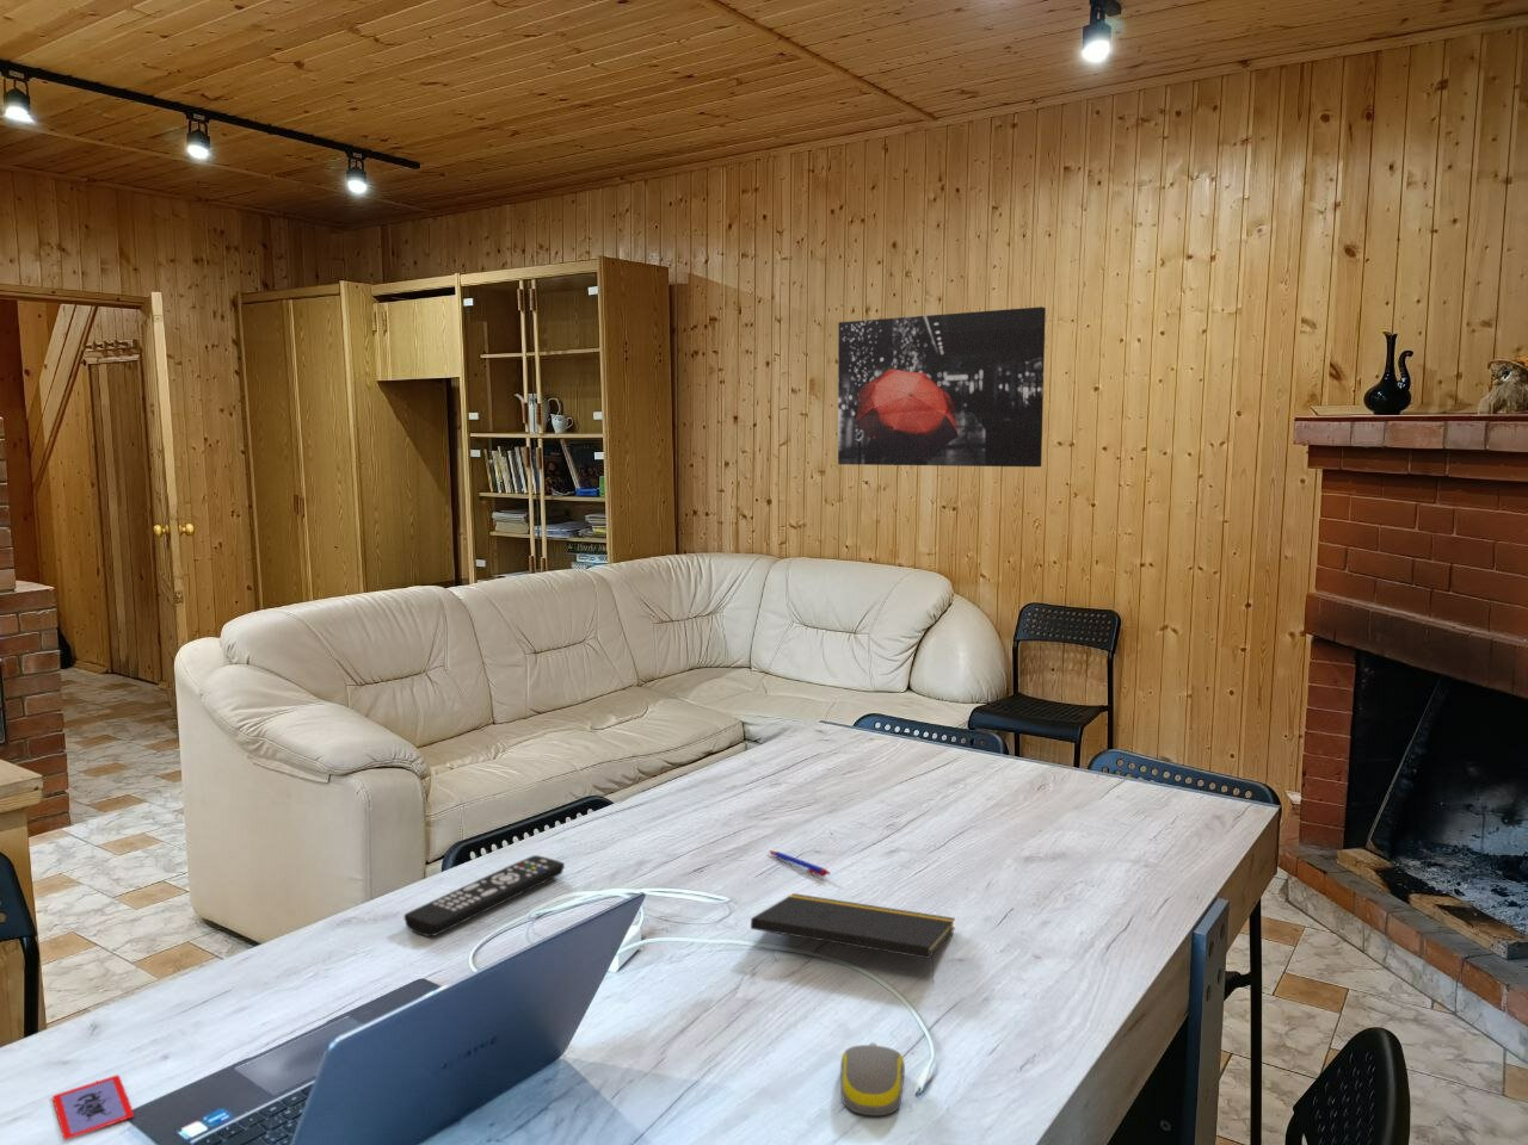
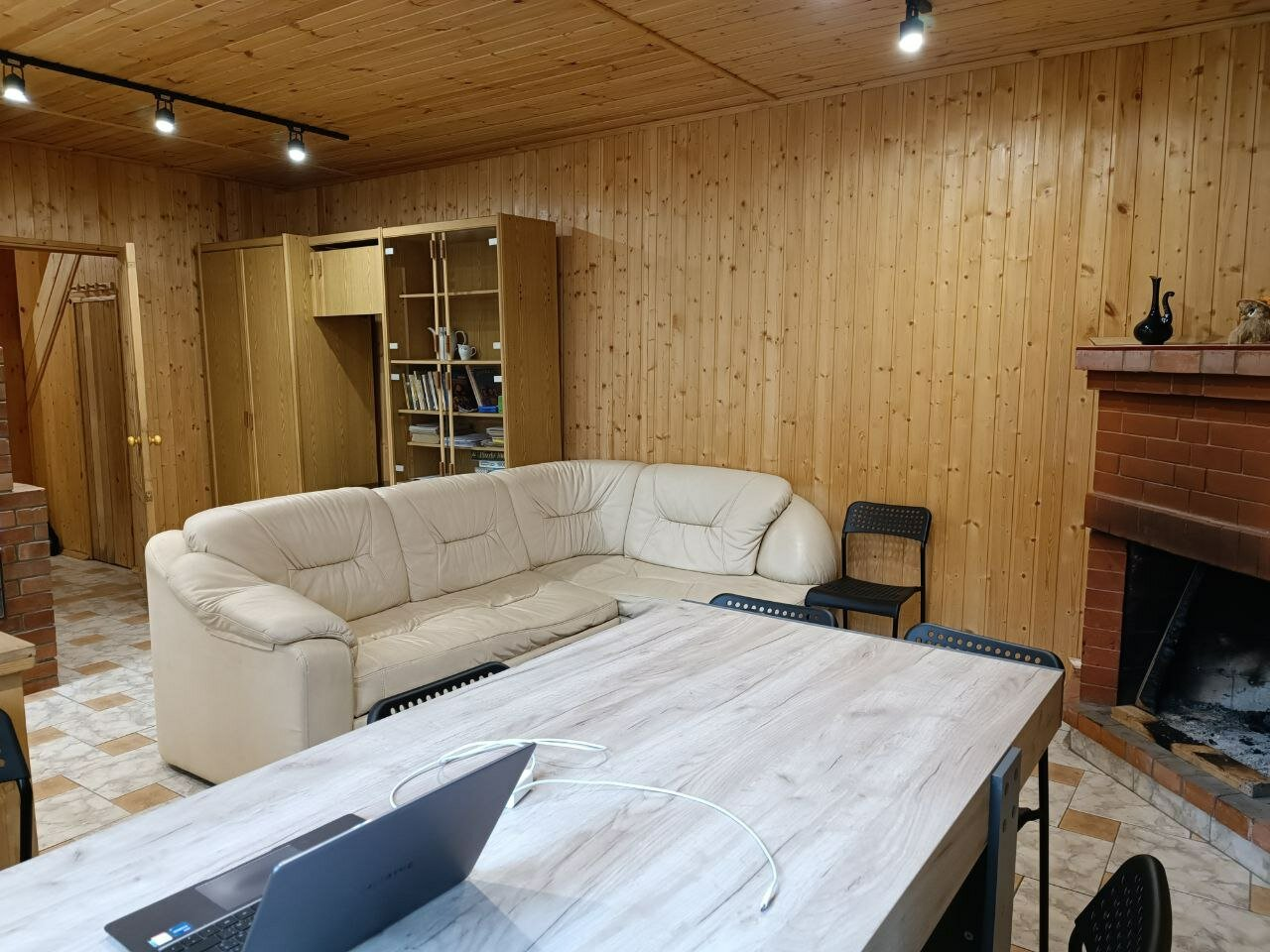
- pen [768,849,831,878]
- notepad [750,892,957,985]
- computer mouse [840,1042,906,1116]
- wall art [837,305,1047,468]
- remote control [403,854,565,937]
- playing card [52,1073,135,1140]
